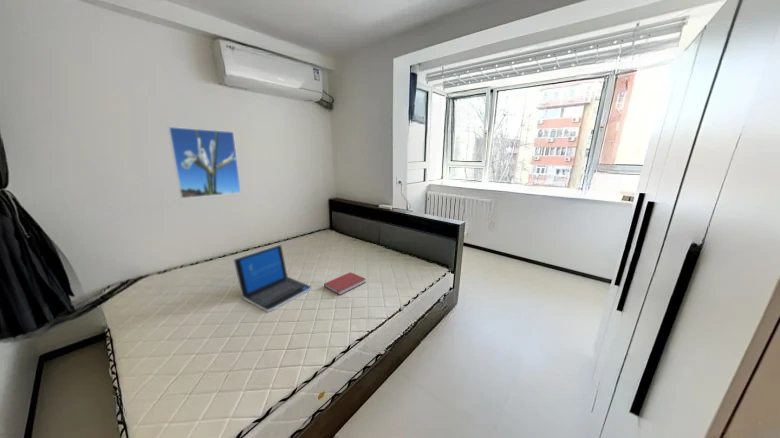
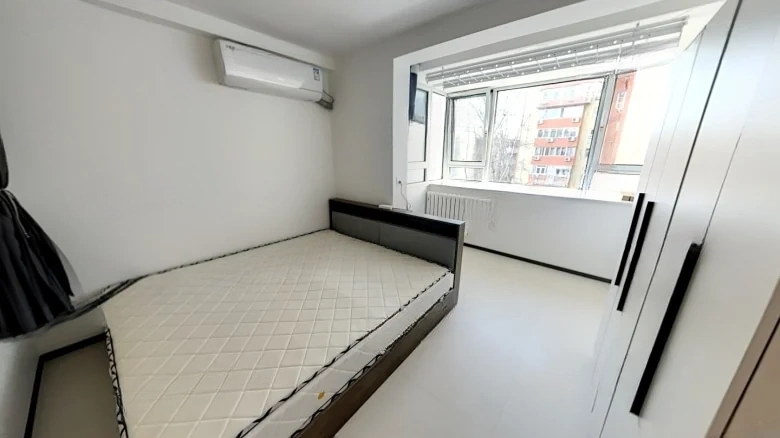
- book [323,271,366,296]
- laptop [232,244,313,313]
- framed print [167,126,242,199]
